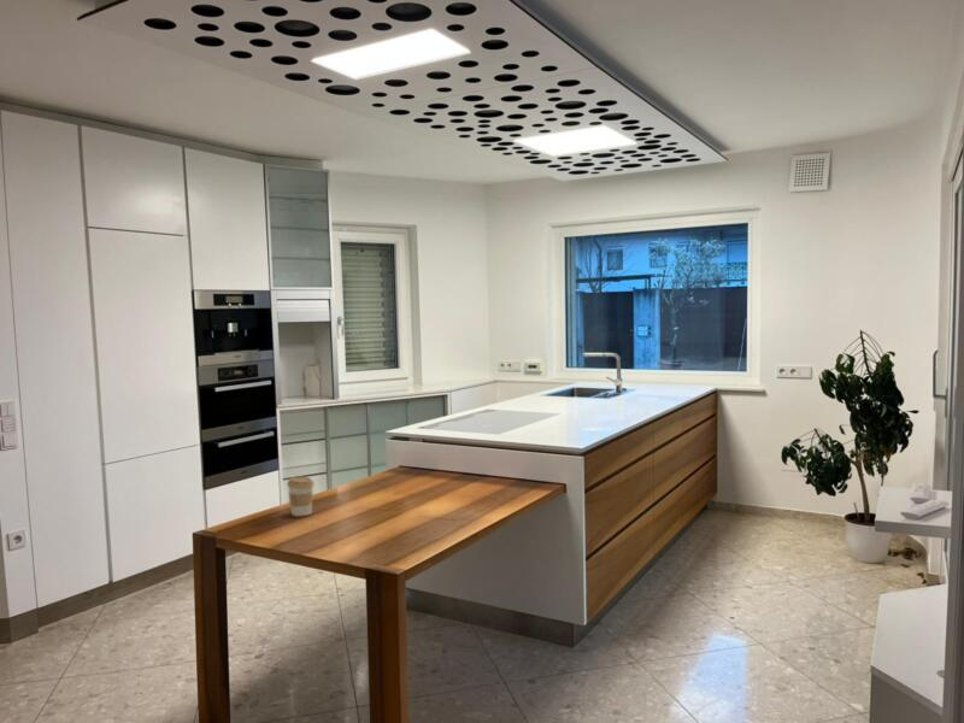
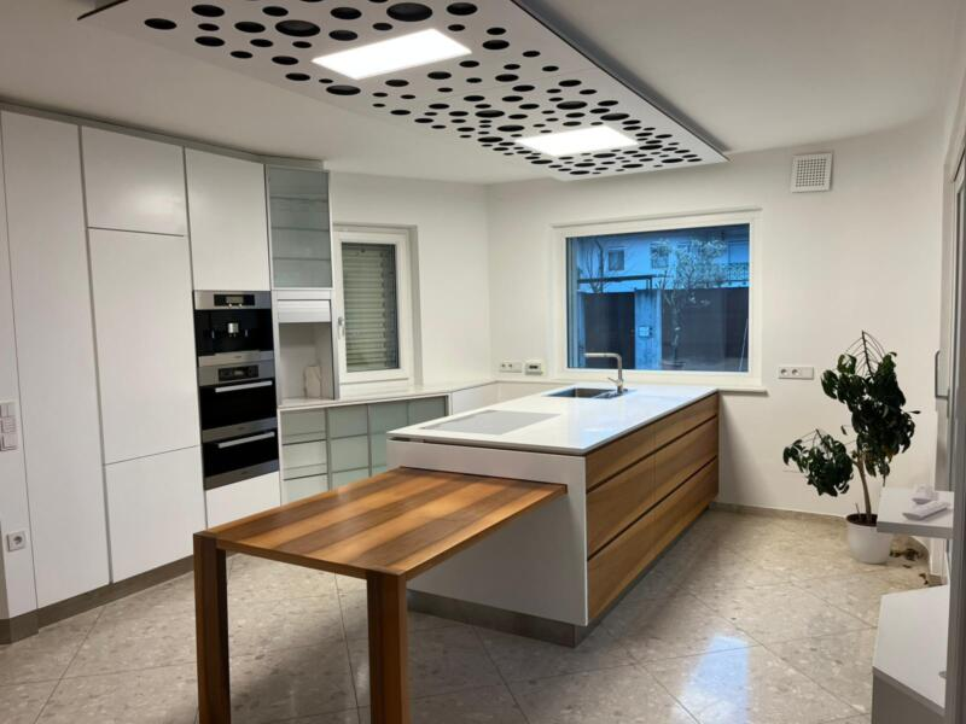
- coffee cup [286,476,316,517]
